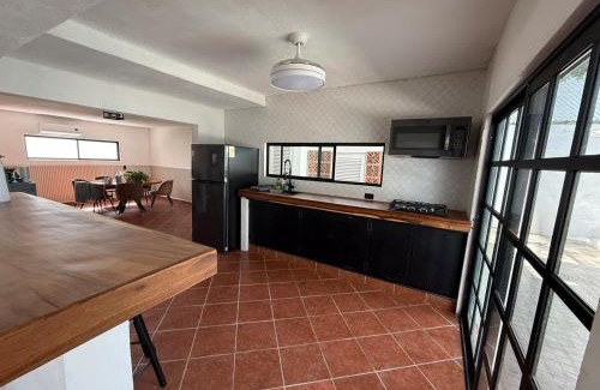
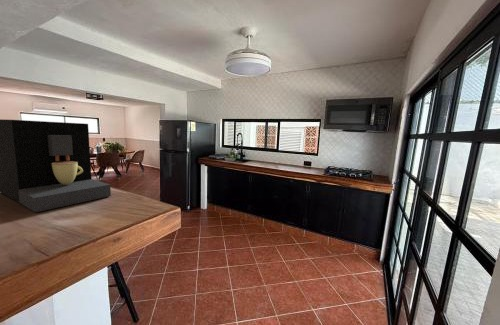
+ coffee maker [0,118,112,213]
